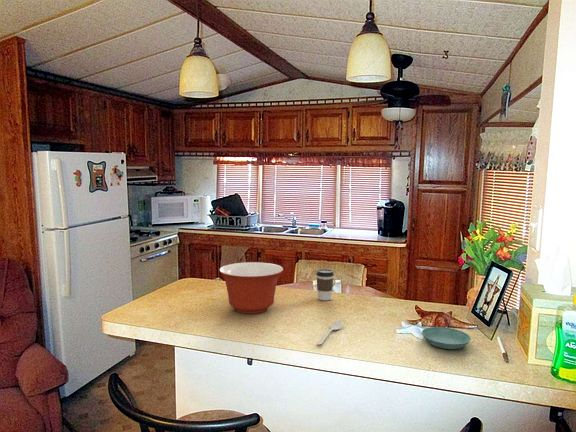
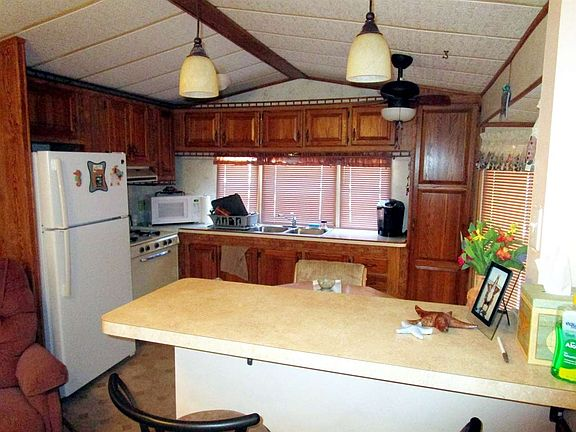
- mixing bowl [218,261,284,315]
- saucer [421,326,472,350]
- spoon [316,319,343,346]
- coffee cup [315,268,335,301]
